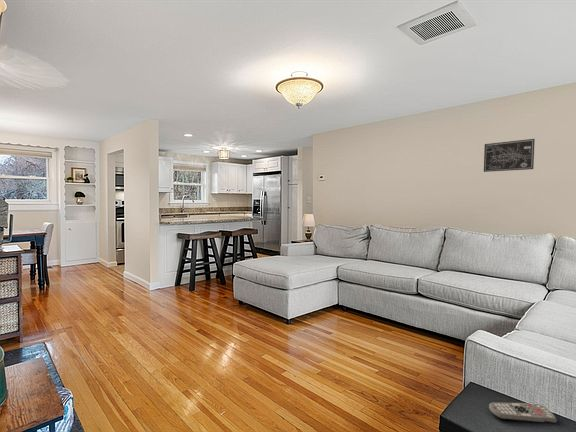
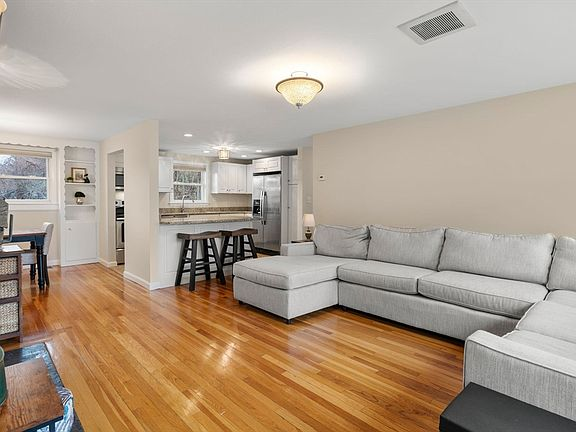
- remote control [488,401,558,424]
- wall art [483,138,536,173]
